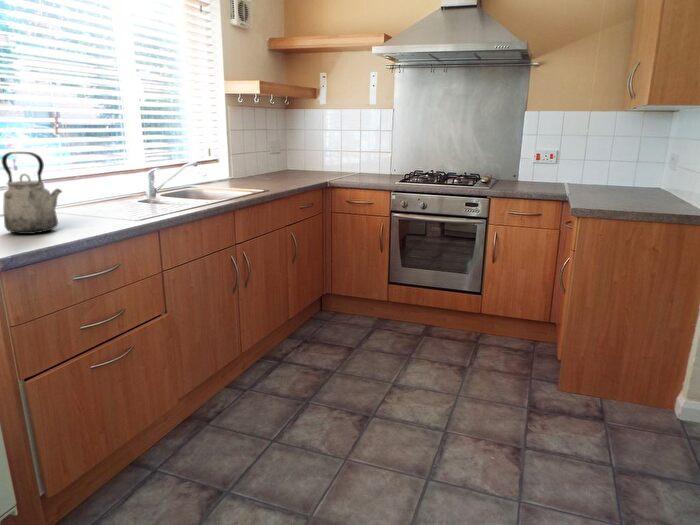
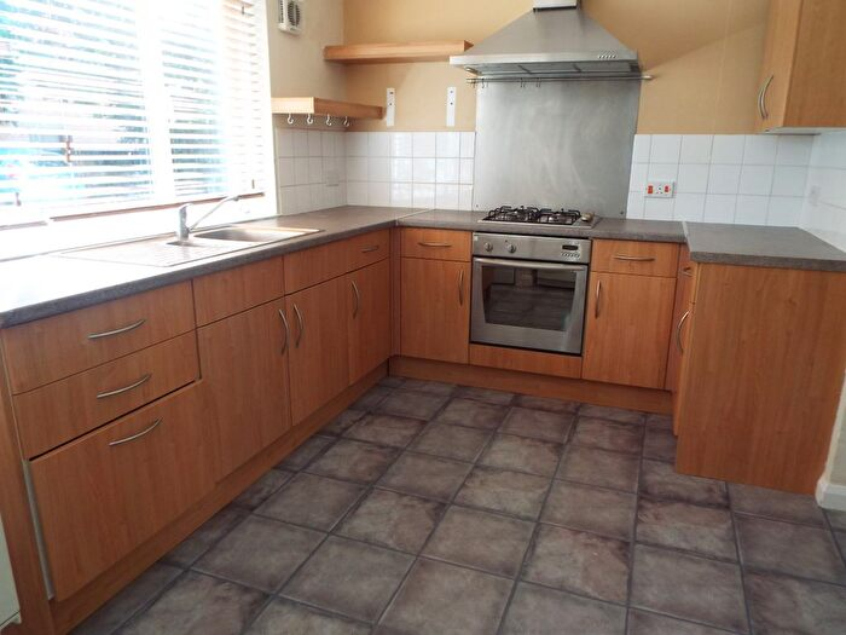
- kettle [1,151,63,235]
